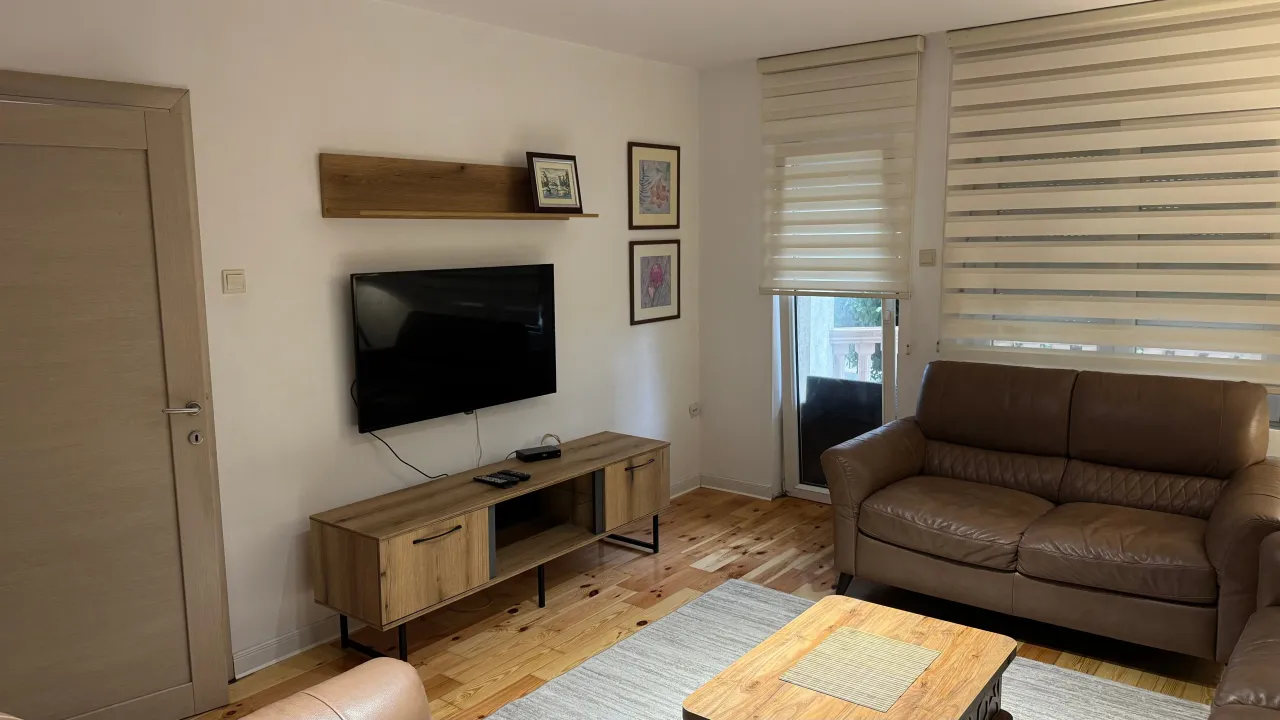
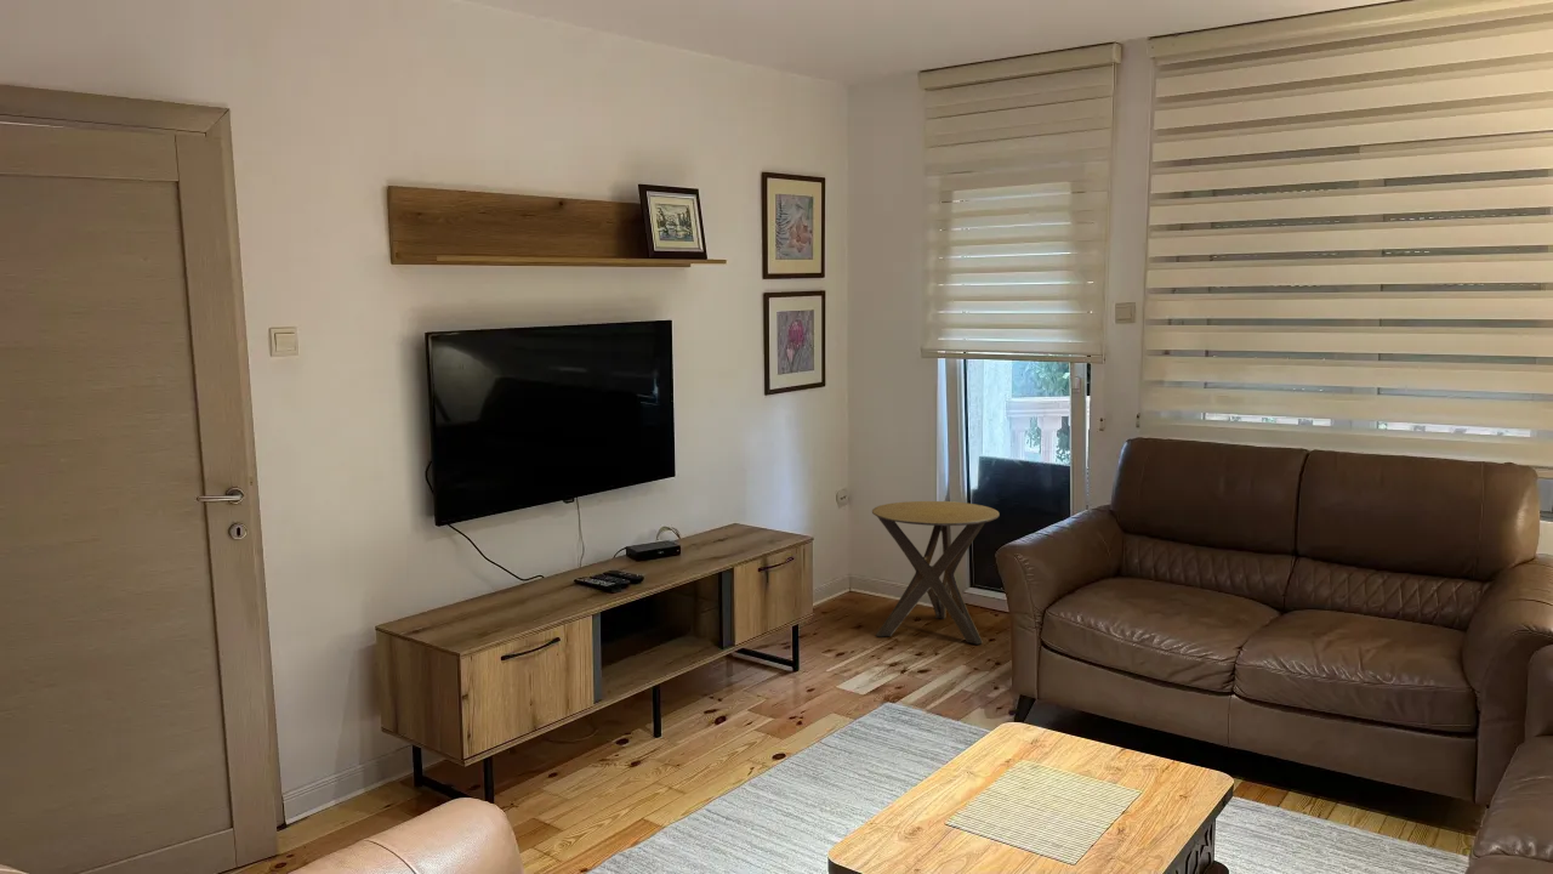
+ side table [871,500,1000,646]
